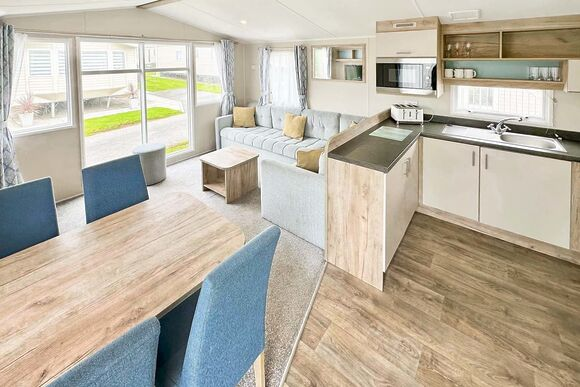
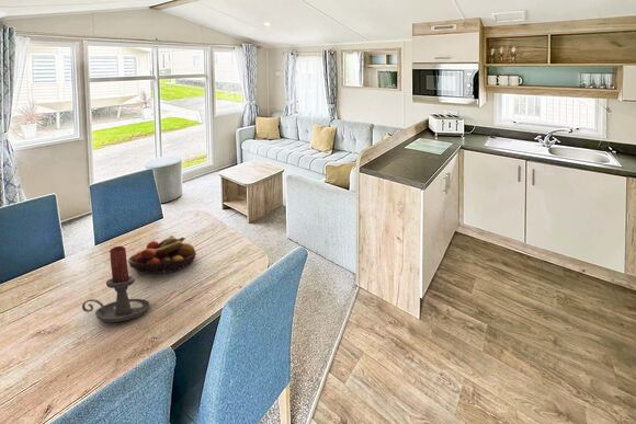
+ fruit bowl [127,233,197,275]
+ candle holder [81,245,151,323]
